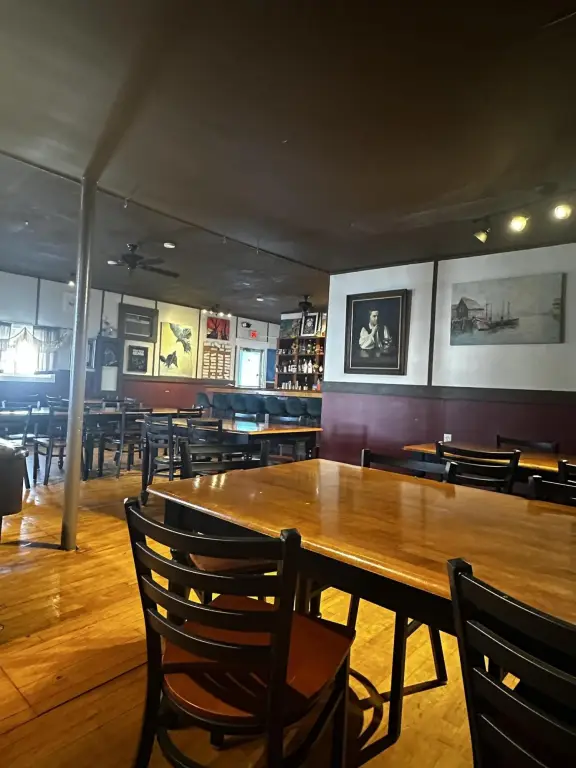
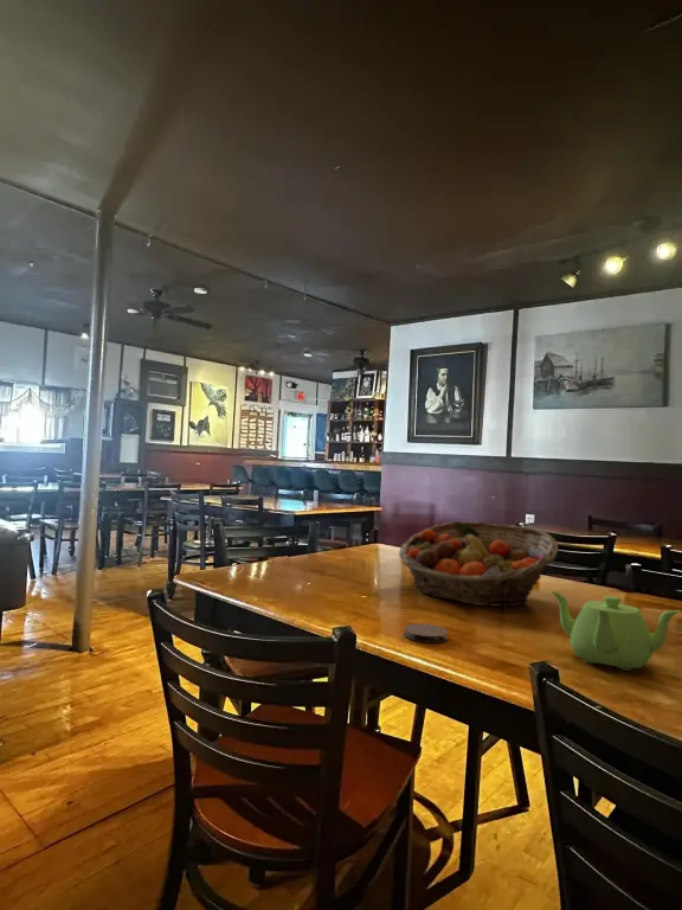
+ coaster [403,622,449,643]
+ teapot [549,590,682,672]
+ fruit basket [398,520,559,608]
